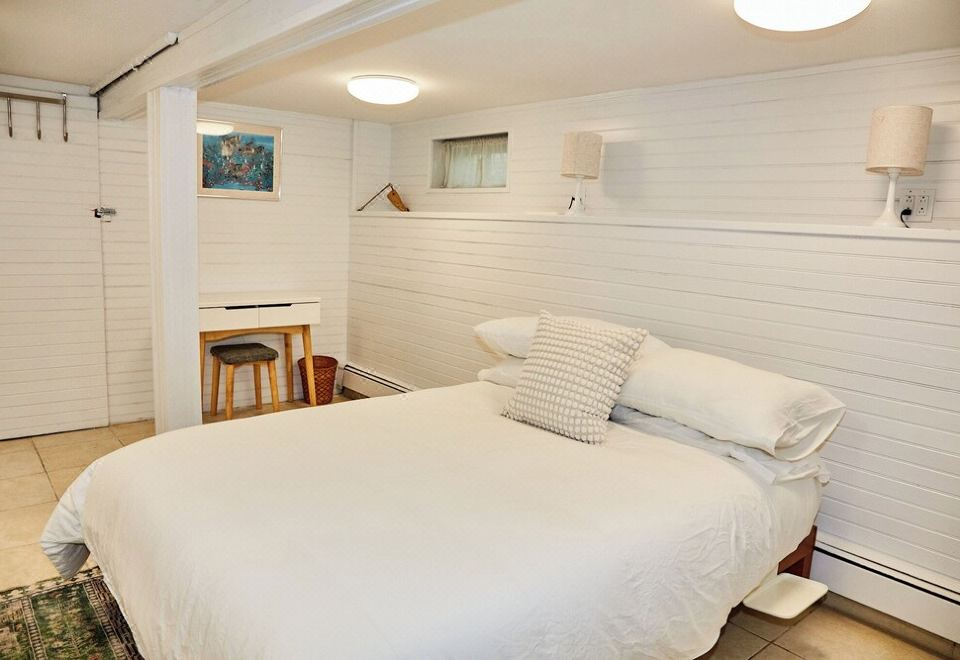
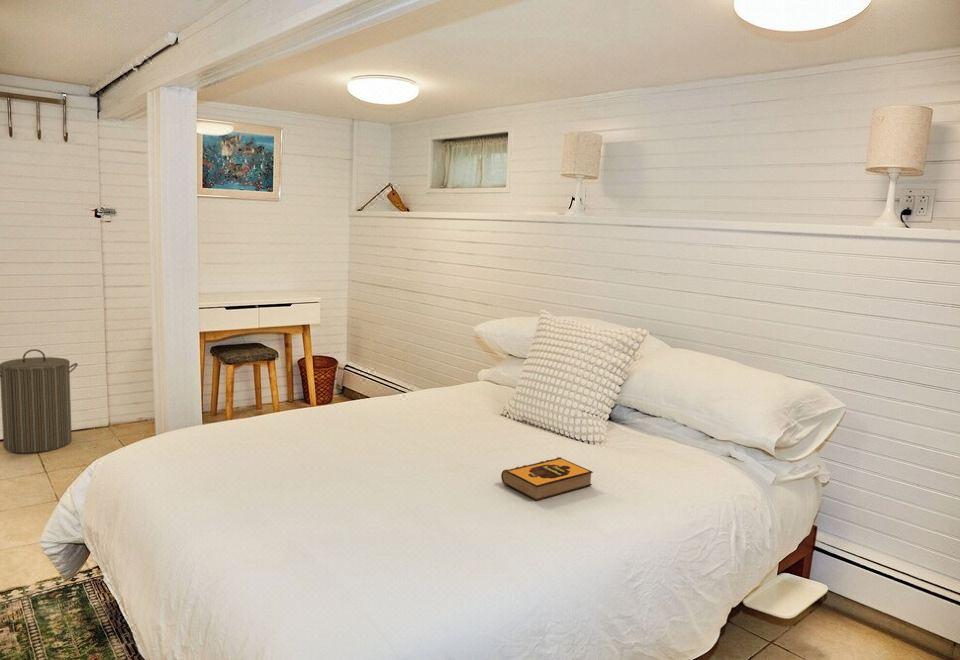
+ hardback book [500,456,594,502]
+ laundry hamper [0,348,79,454]
